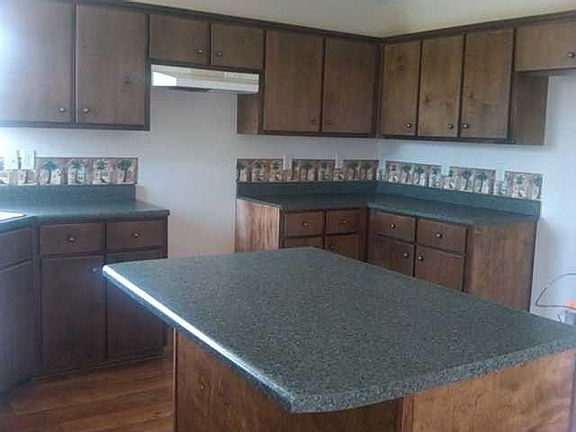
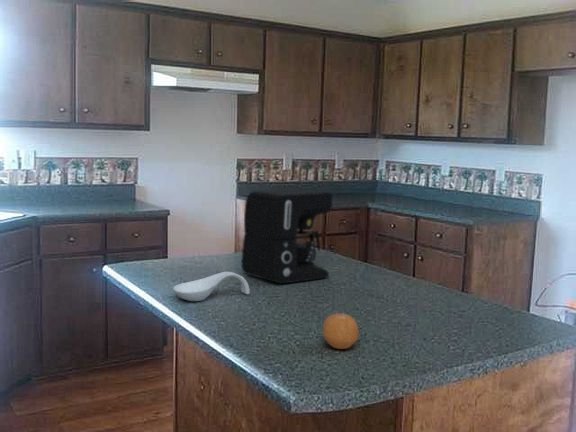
+ coffee maker [241,188,333,285]
+ fruit [321,312,359,350]
+ spoon rest [172,271,251,302]
